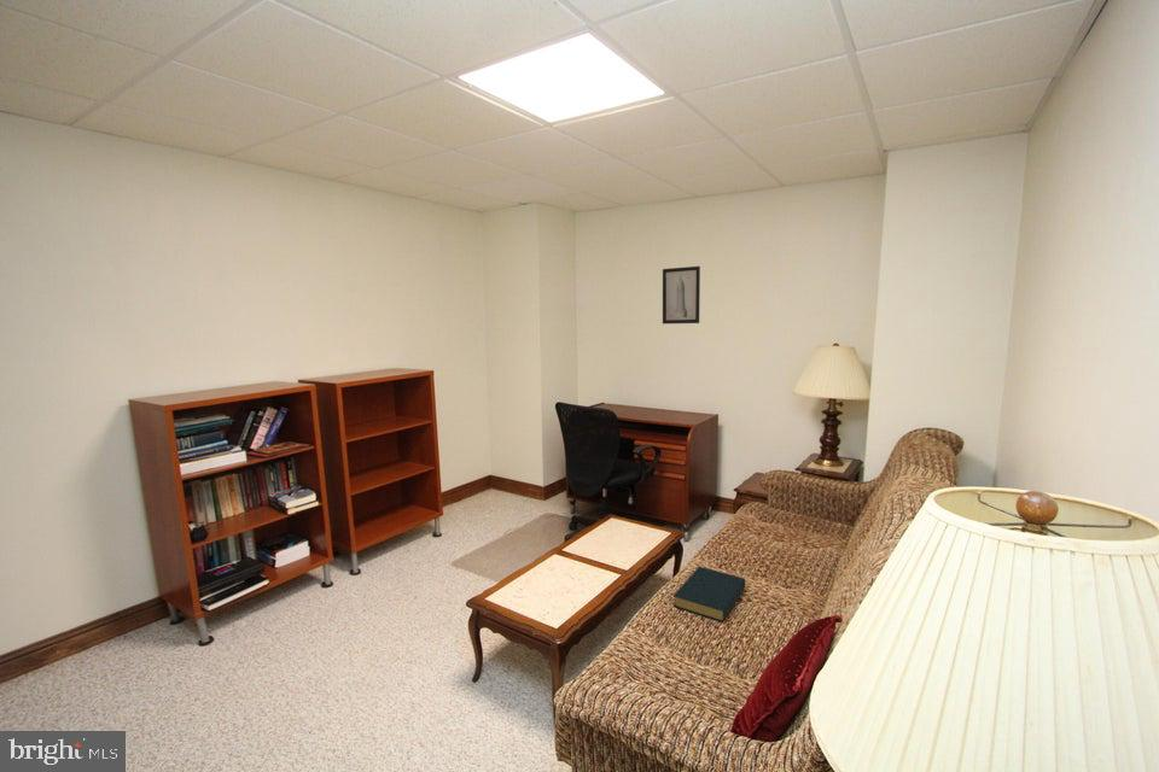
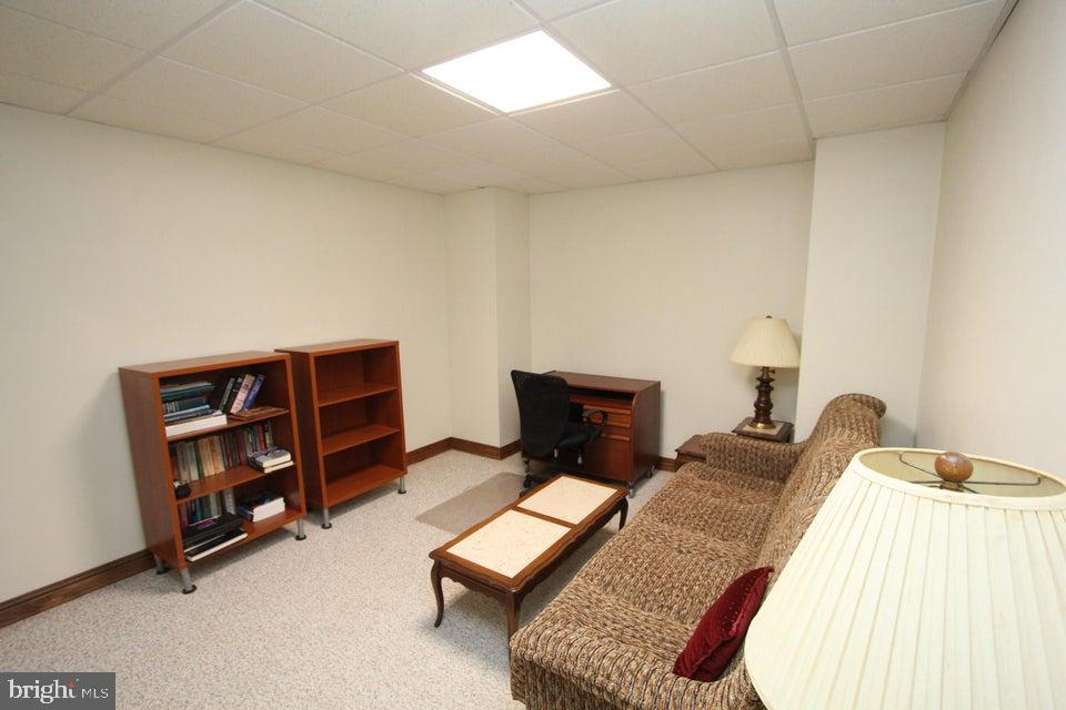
- hardback book [672,566,746,622]
- wall art [662,265,701,324]
